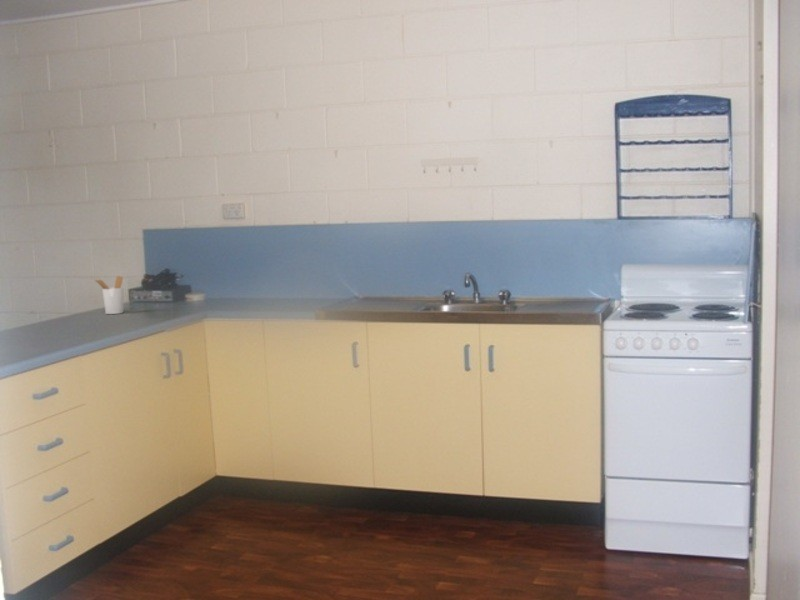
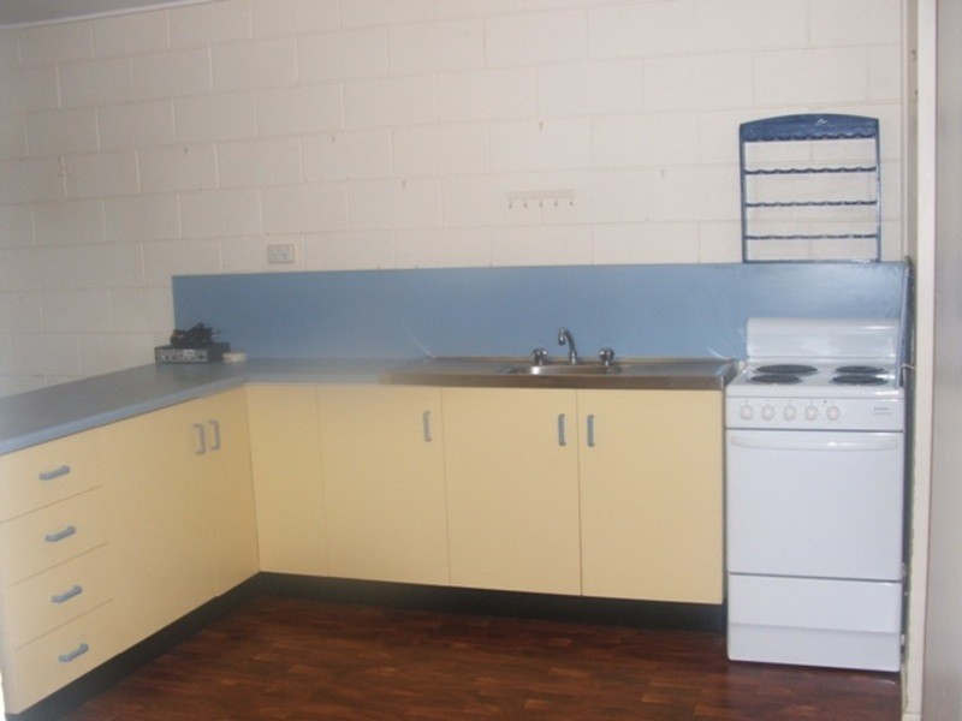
- utensil holder [93,275,125,315]
